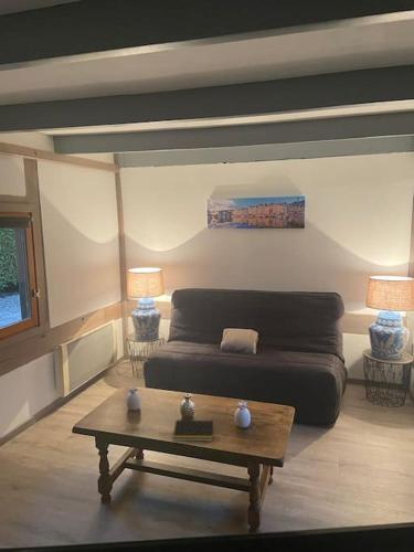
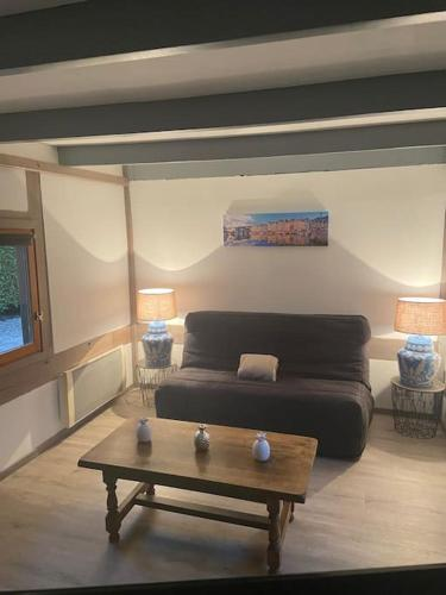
- notepad [172,420,214,443]
